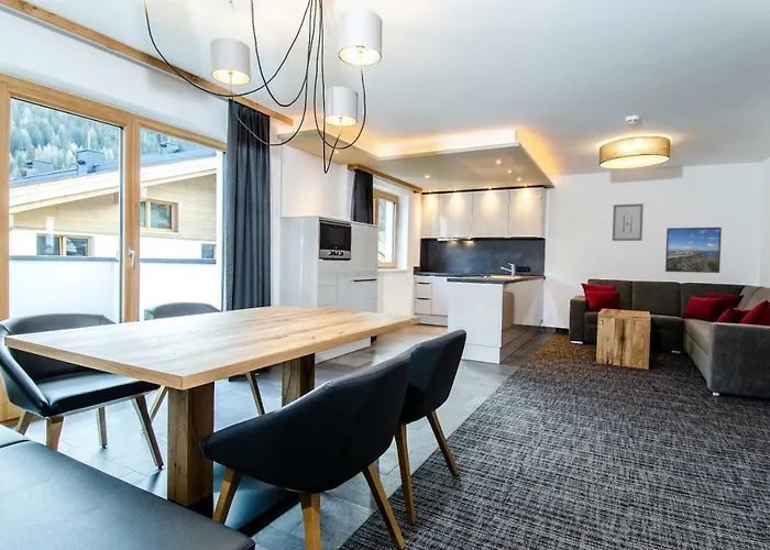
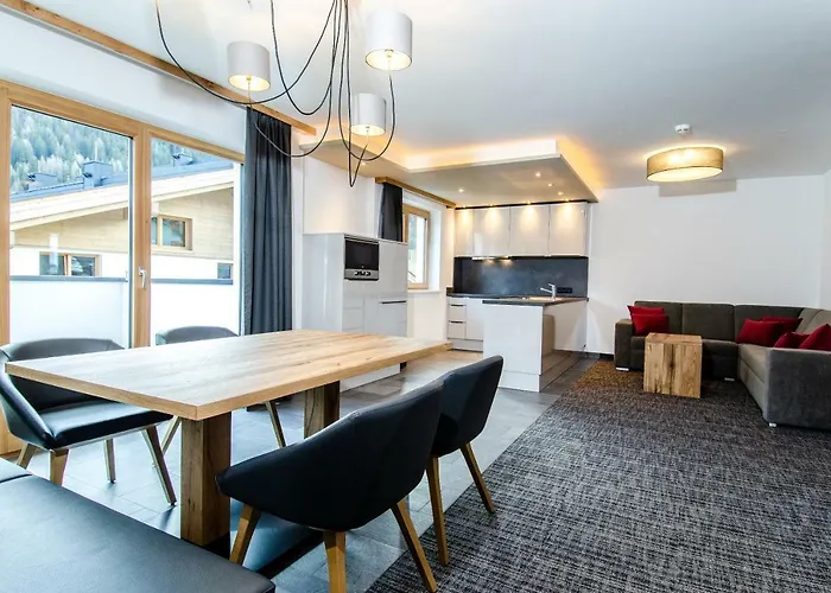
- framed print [664,227,723,274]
- wall art [612,202,645,242]
